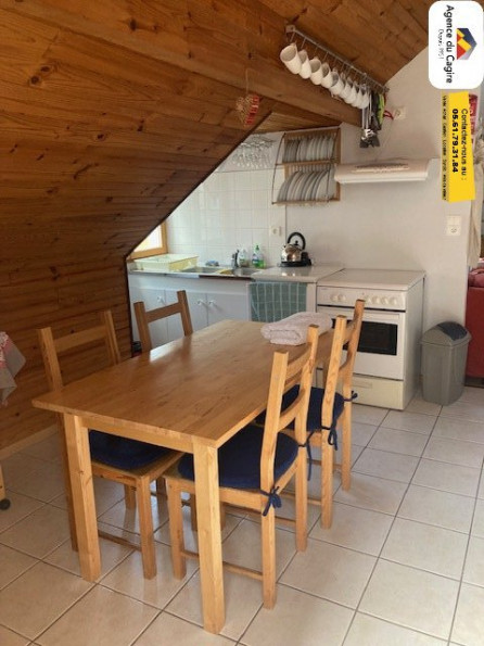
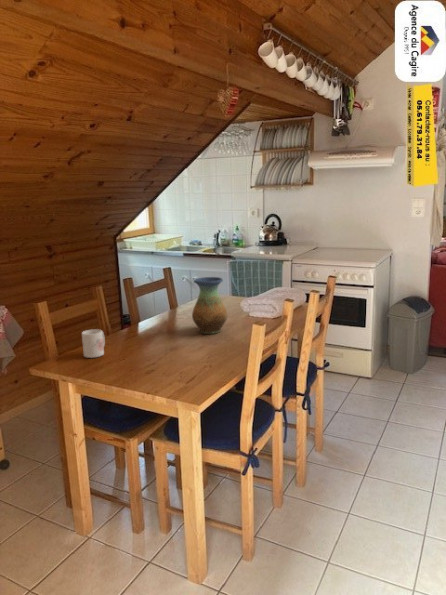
+ vase [191,276,228,335]
+ mug [81,328,106,359]
